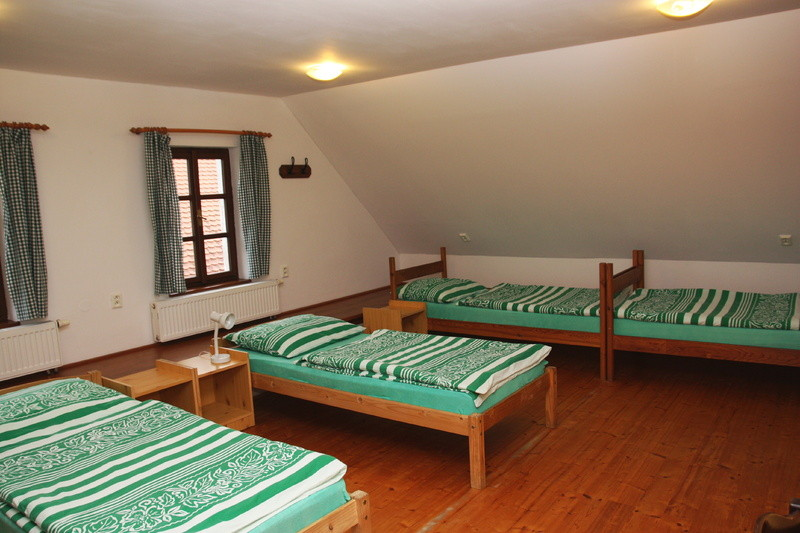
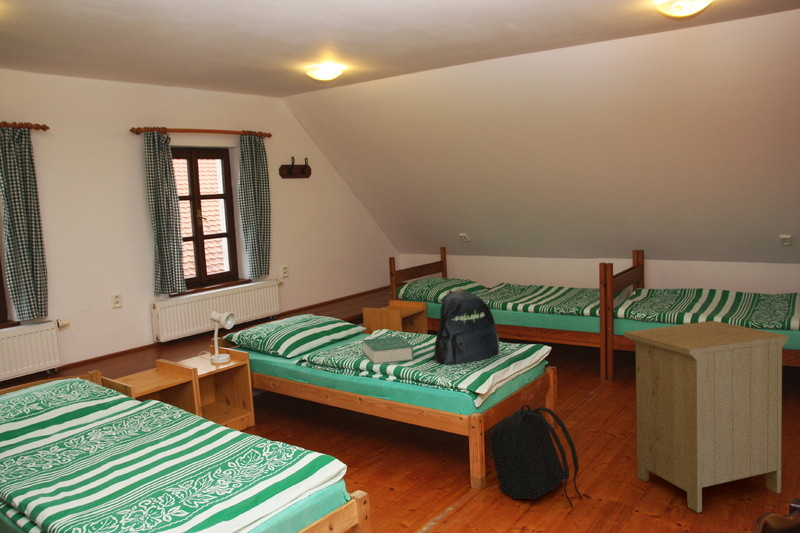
+ backpack [490,404,583,508]
+ book [362,335,415,365]
+ nightstand [623,320,789,514]
+ backpack [433,288,500,365]
